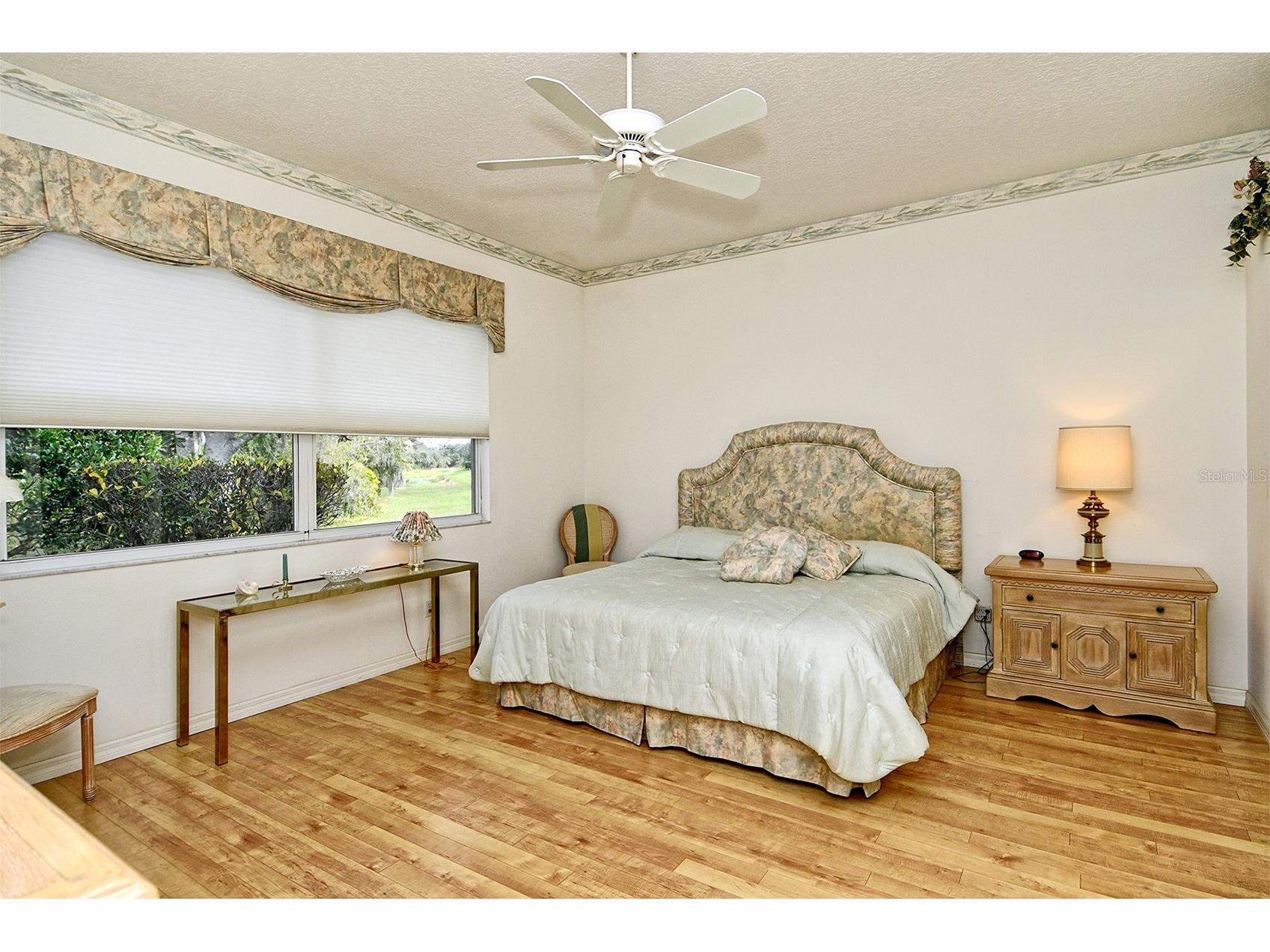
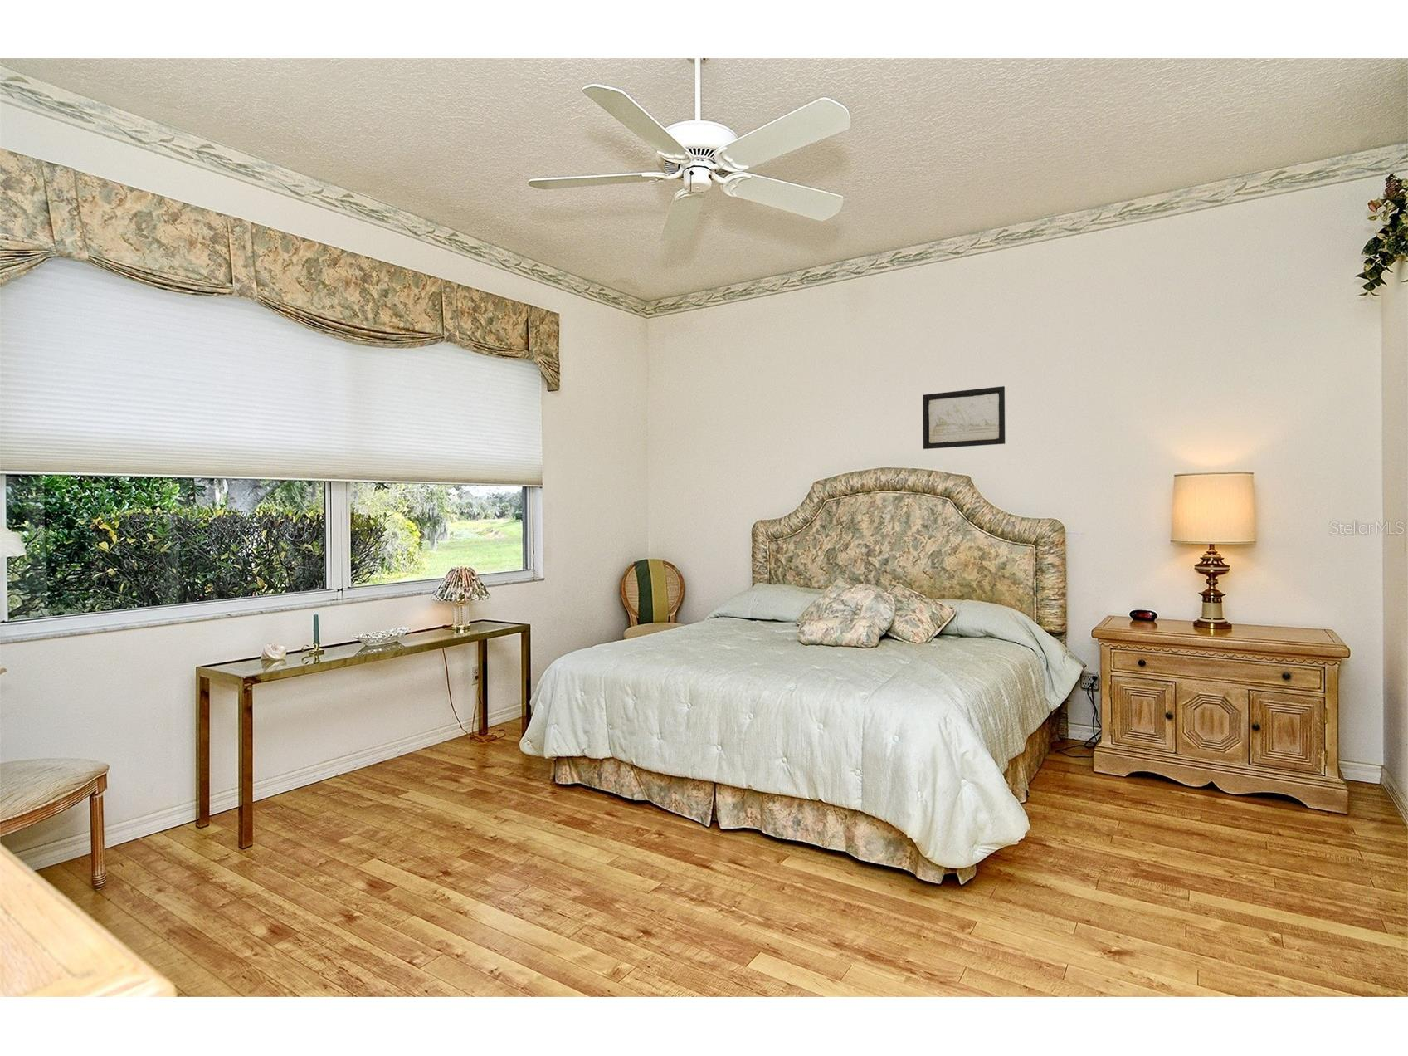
+ wall art [921,385,1007,450]
